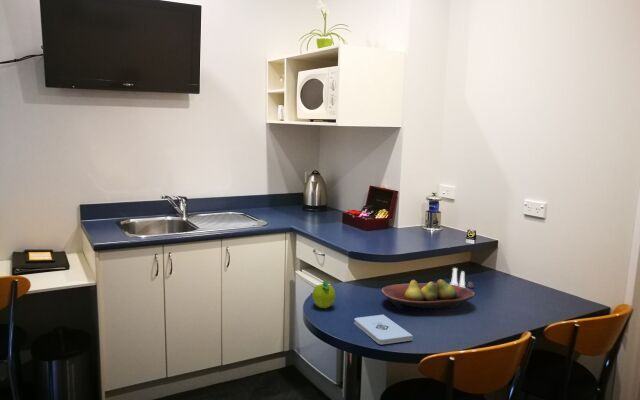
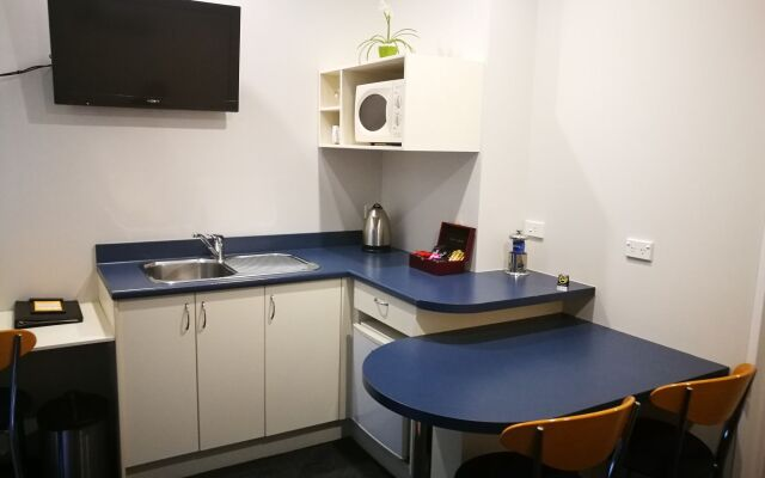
- notepad [353,314,414,345]
- salt and pepper shaker set [449,267,475,289]
- fruit bowl [380,278,475,311]
- fruit [311,280,336,309]
